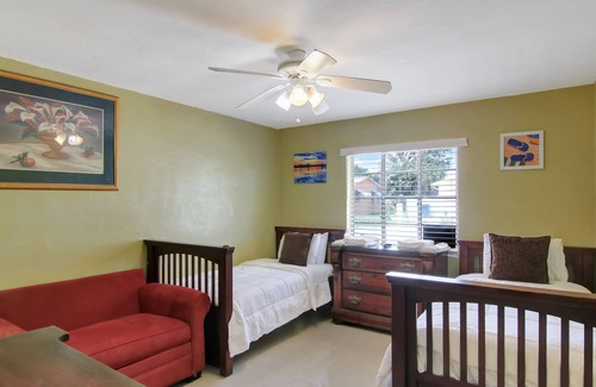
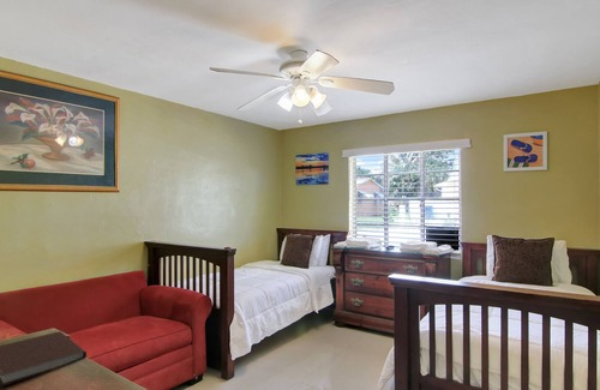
+ notebook [0,330,88,388]
